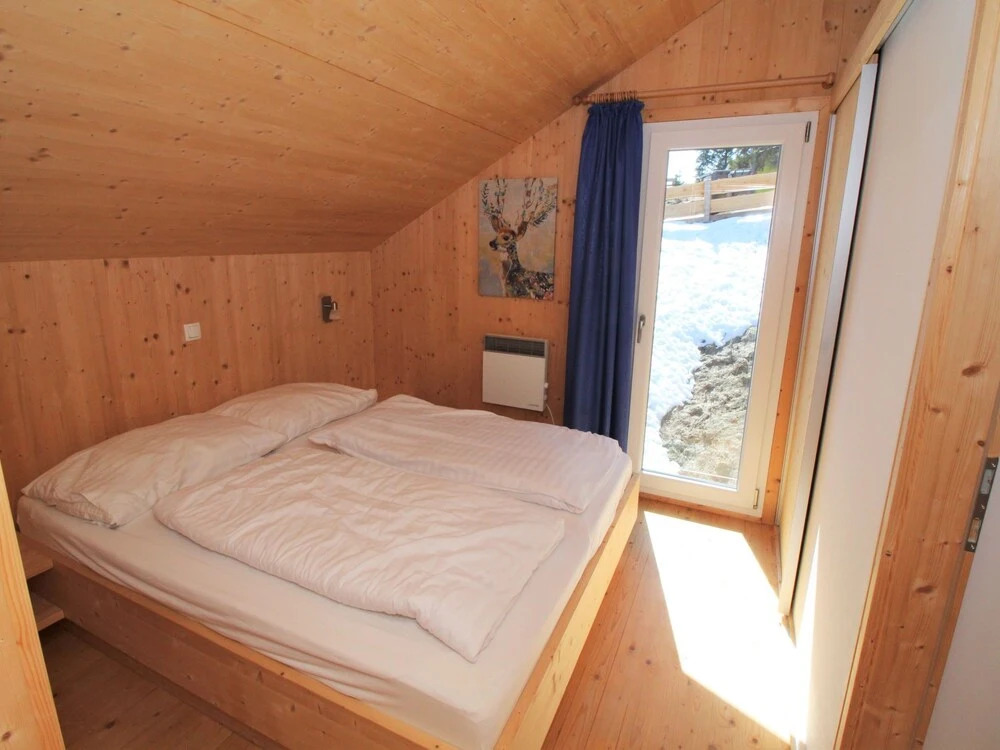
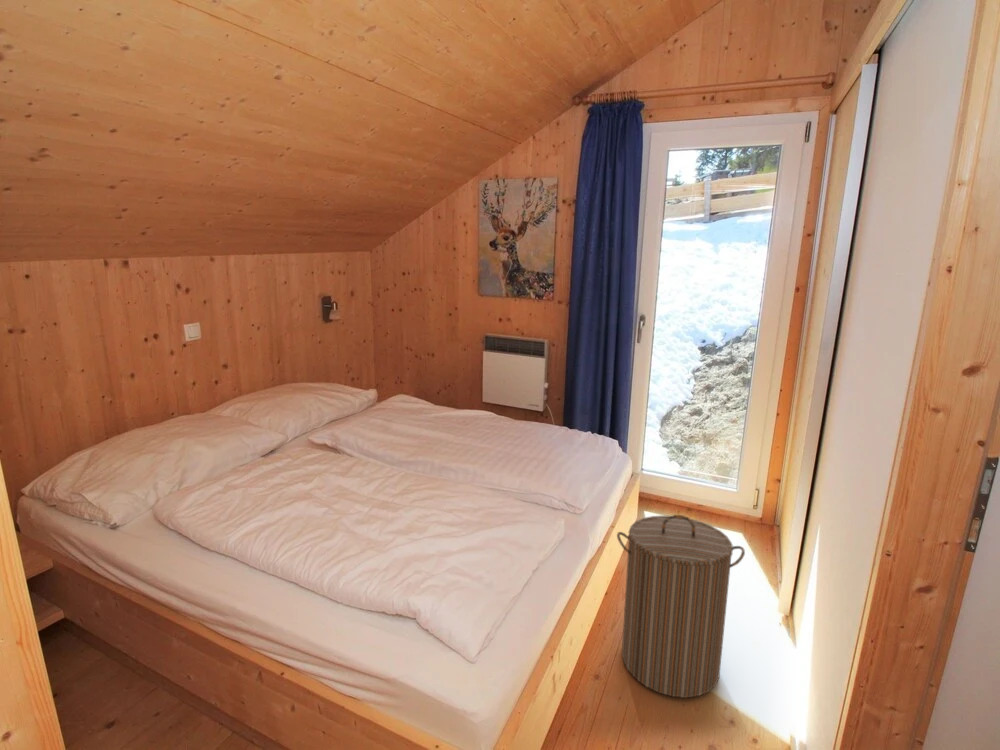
+ laundry hamper [616,514,746,699]
